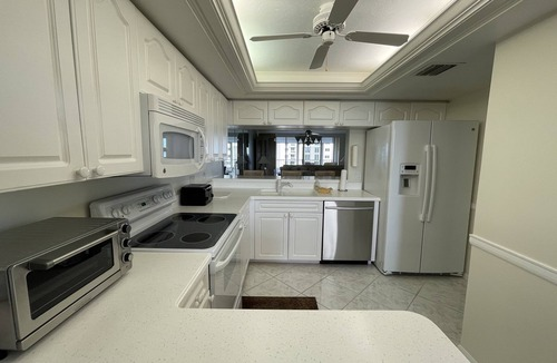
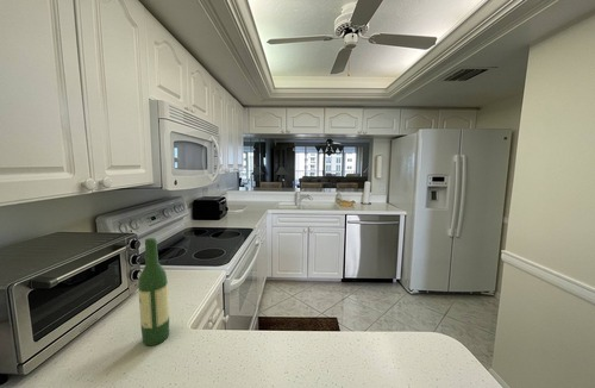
+ wine bottle [137,237,170,346]
